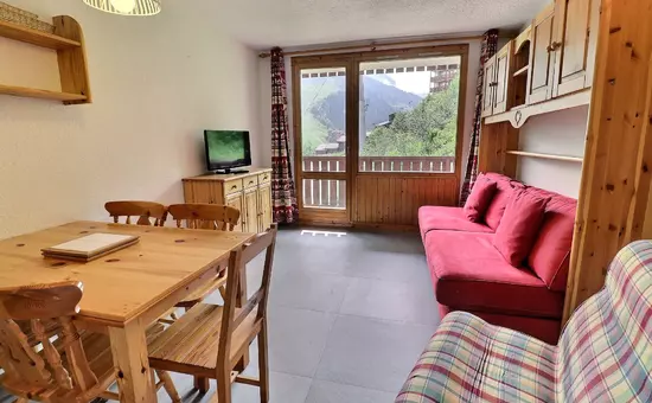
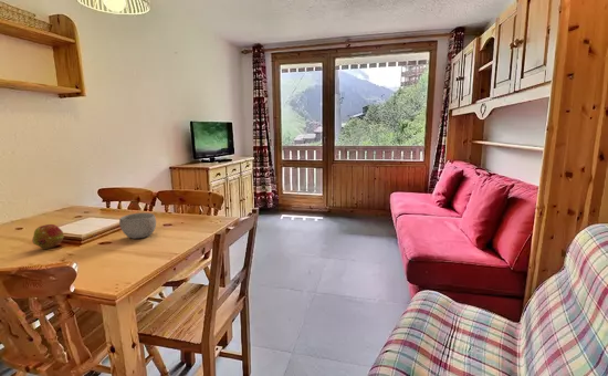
+ fruit [31,223,65,250]
+ bowl [118,211,157,240]
